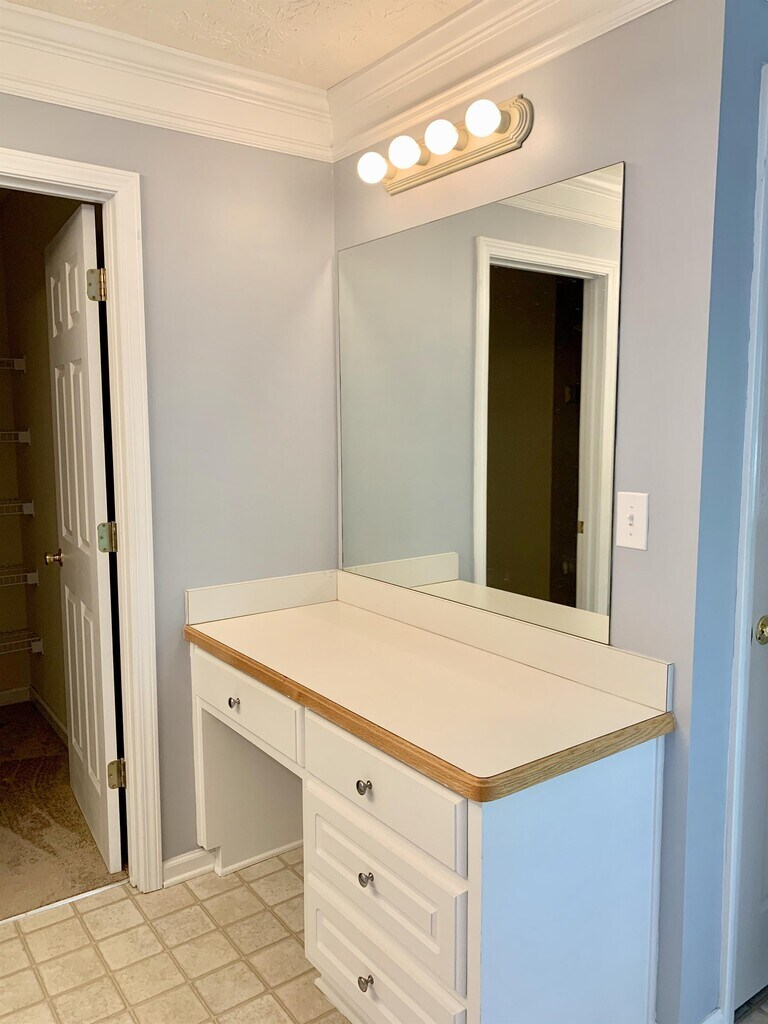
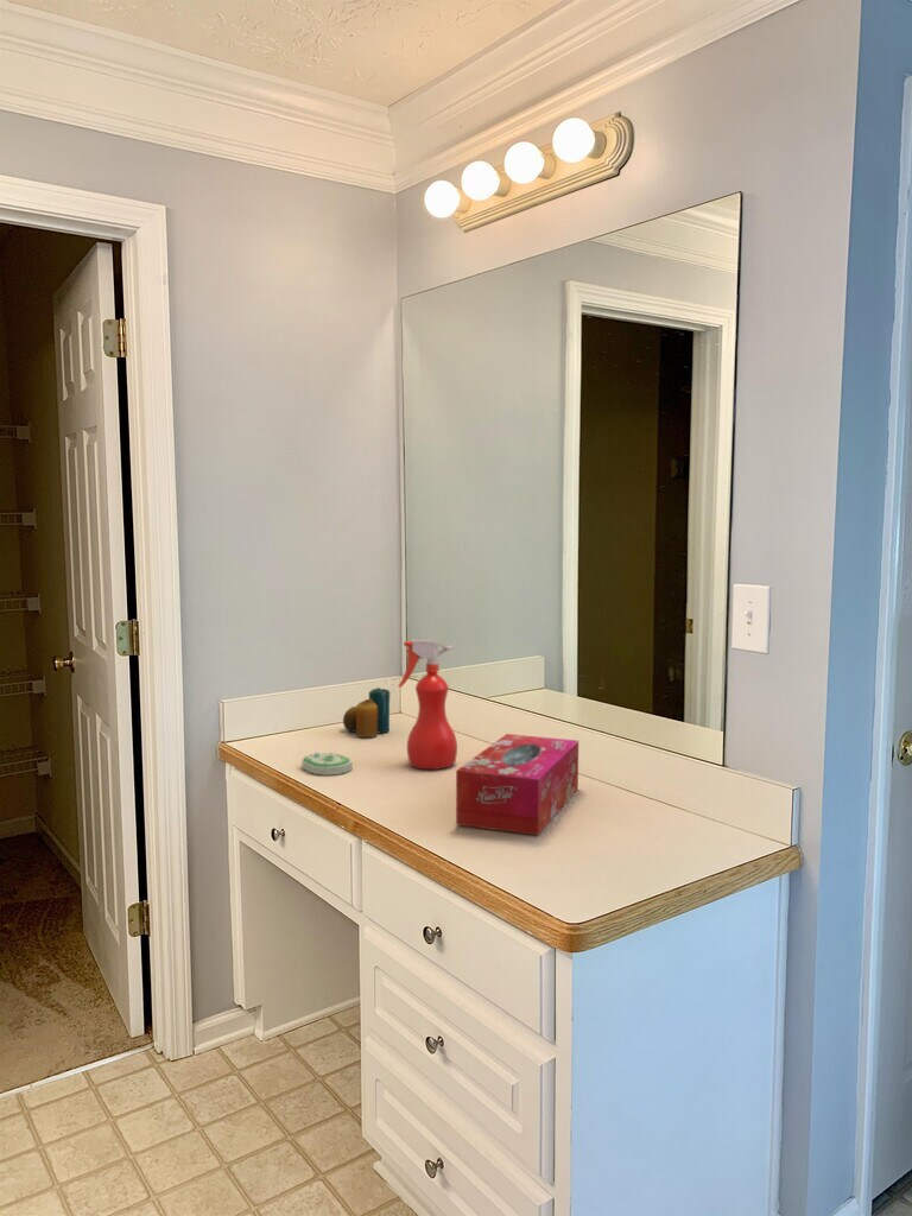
+ candle [342,686,391,739]
+ tissue box [455,733,580,836]
+ spray bottle [397,639,458,771]
+ soap dish [300,752,354,775]
